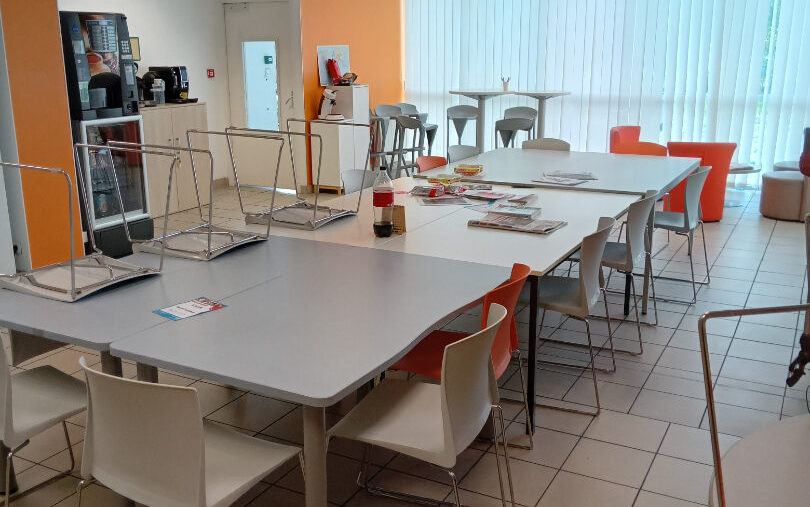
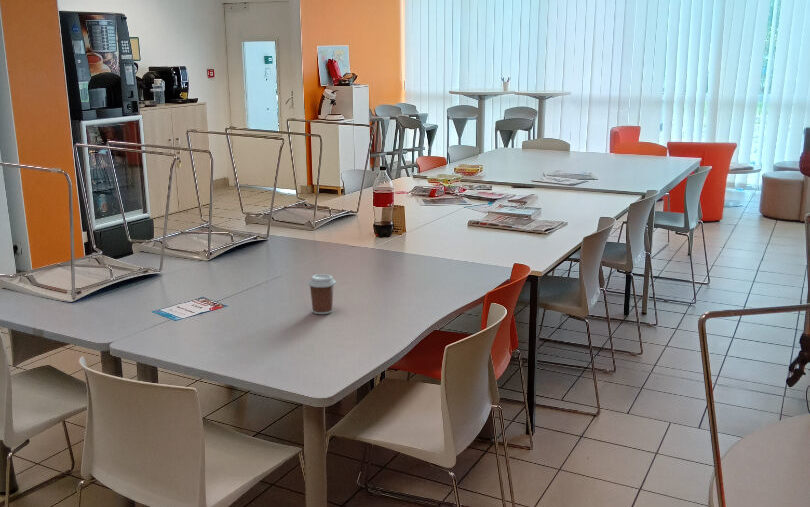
+ coffee cup [307,273,337,315]
